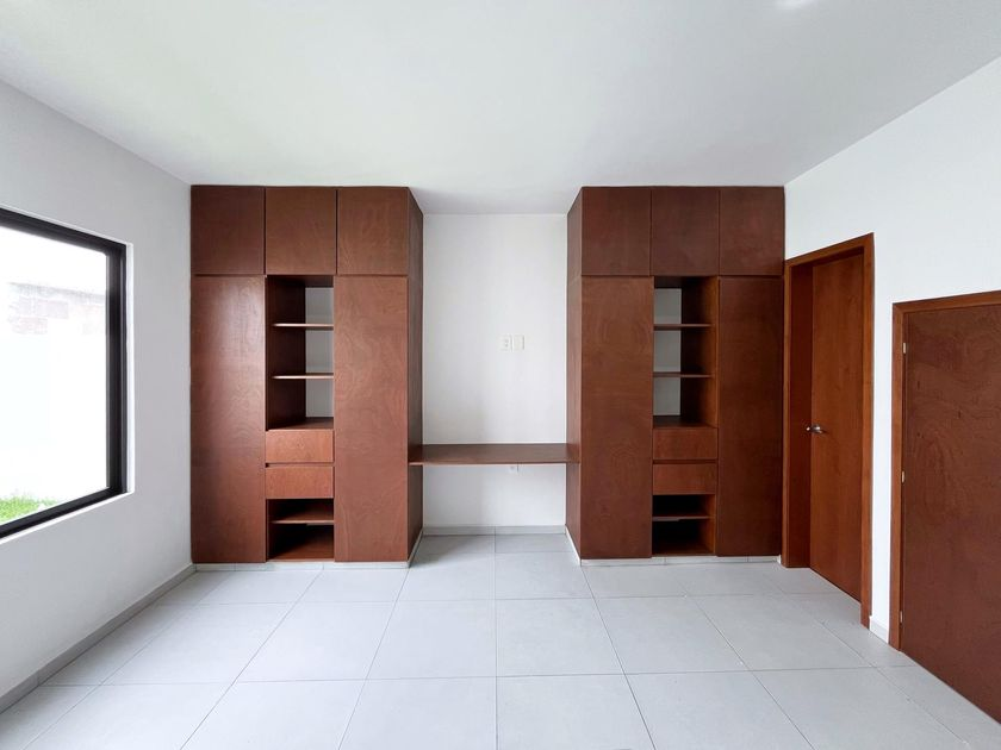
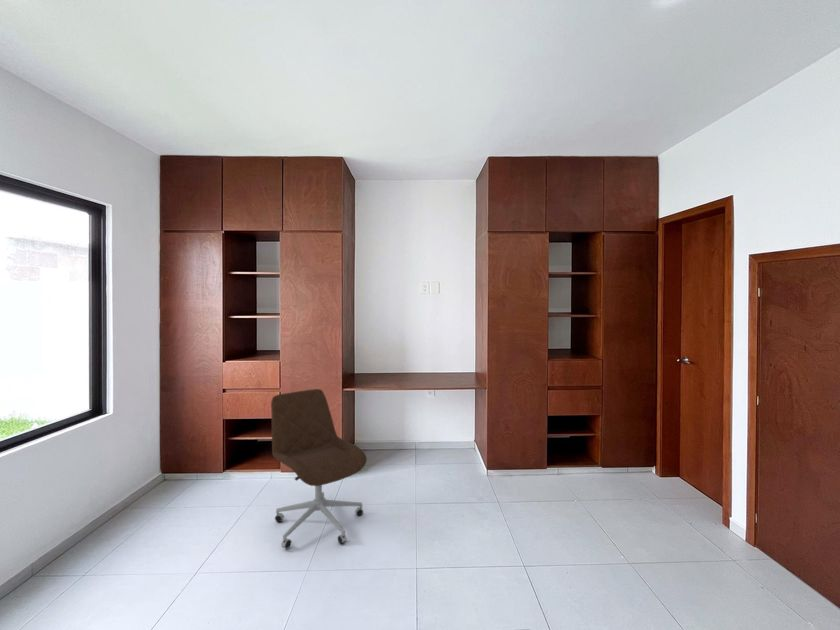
+ office chair [270,388,368,550]
